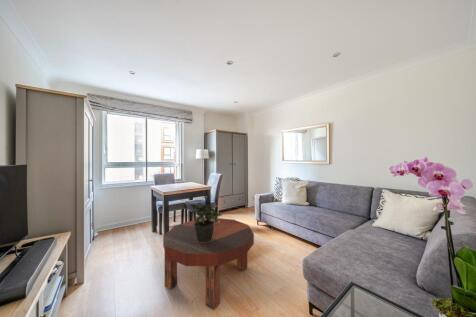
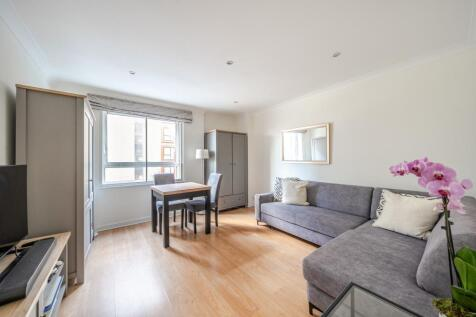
- coffee table [163,217,255,311]
- potted plant [191,201,223,243]
